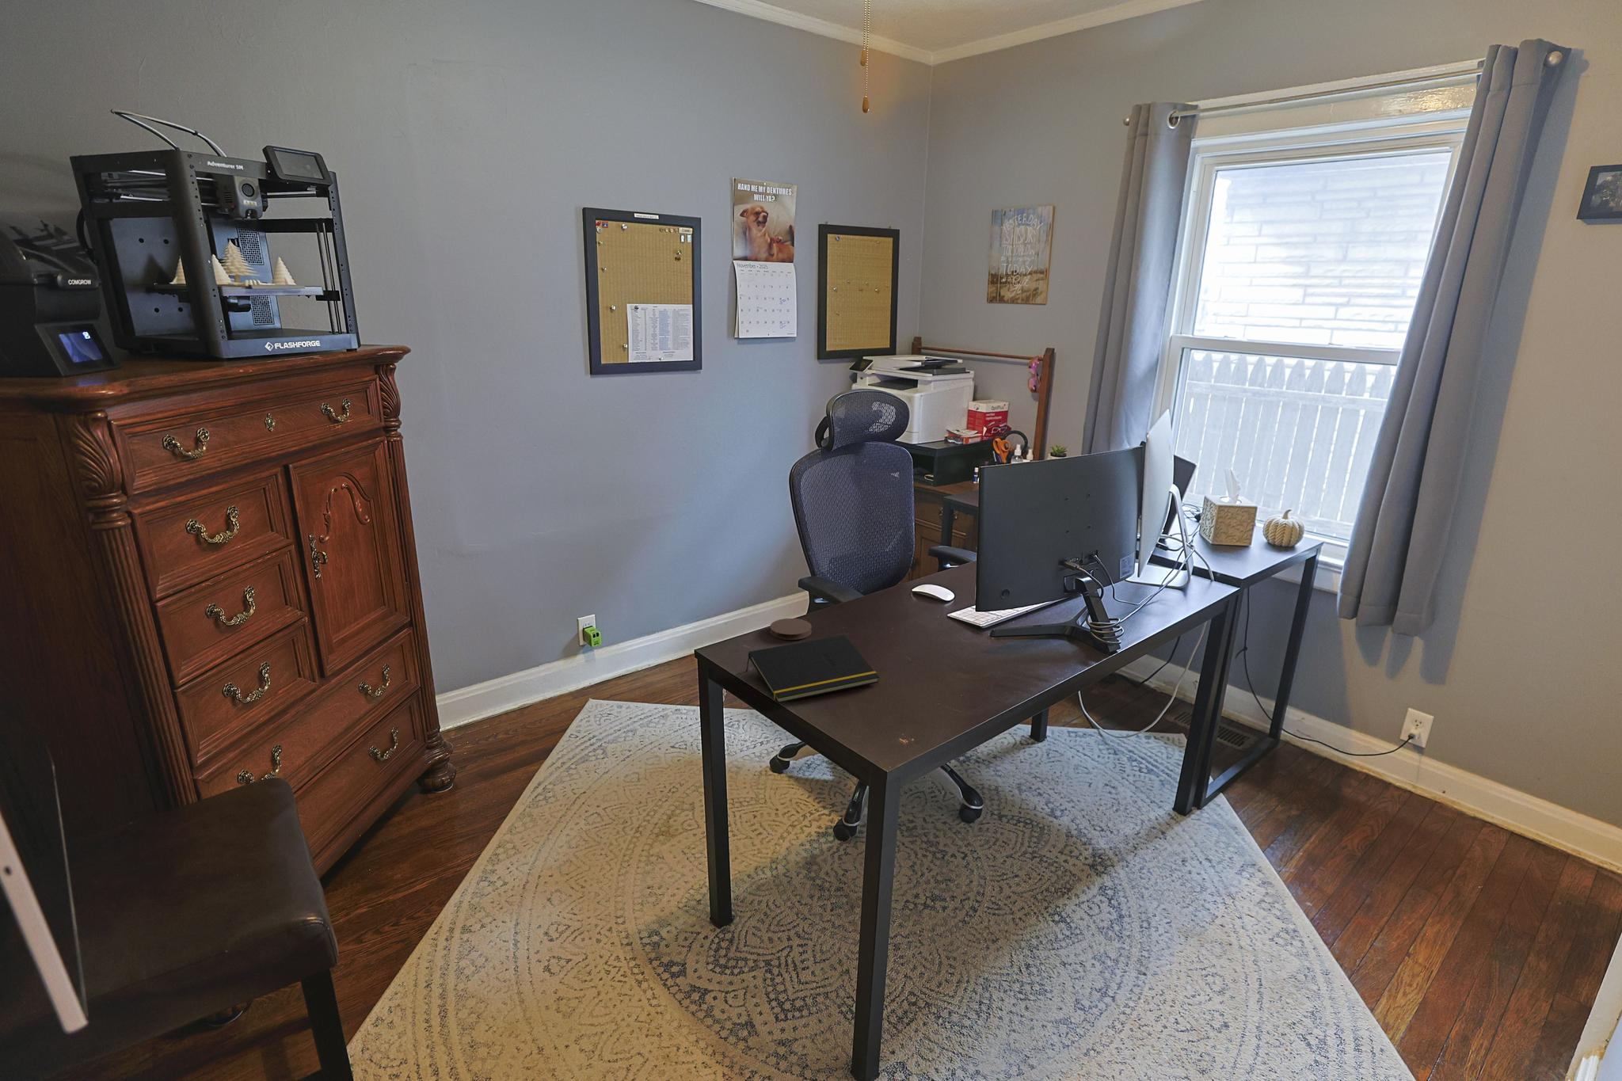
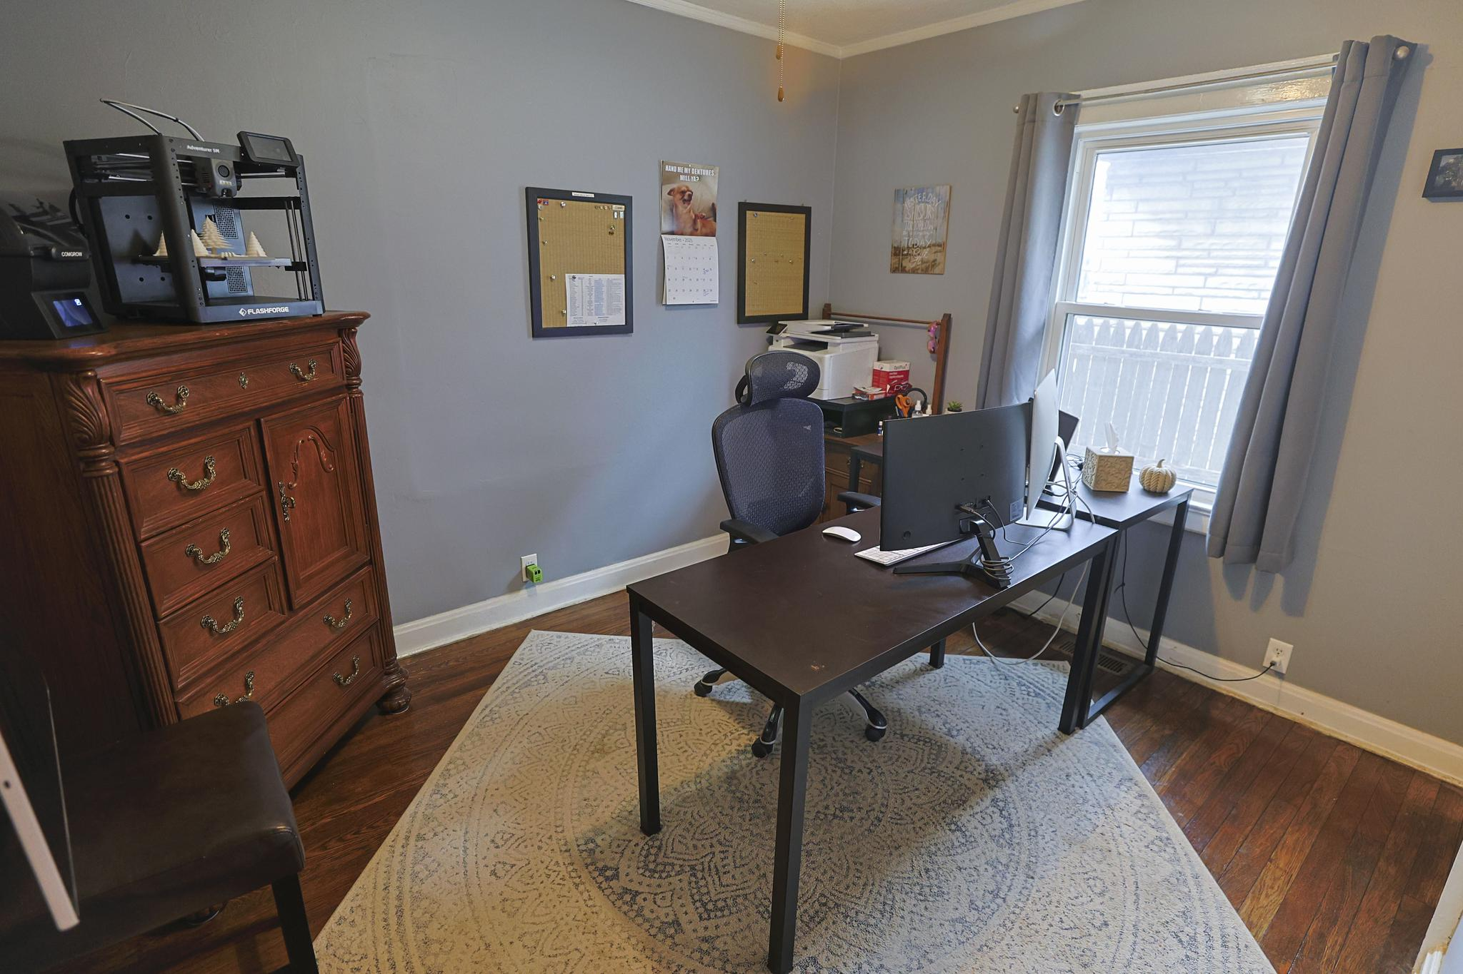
- coaster [769,618,813,641]
- notepad [745,635,880,705]
